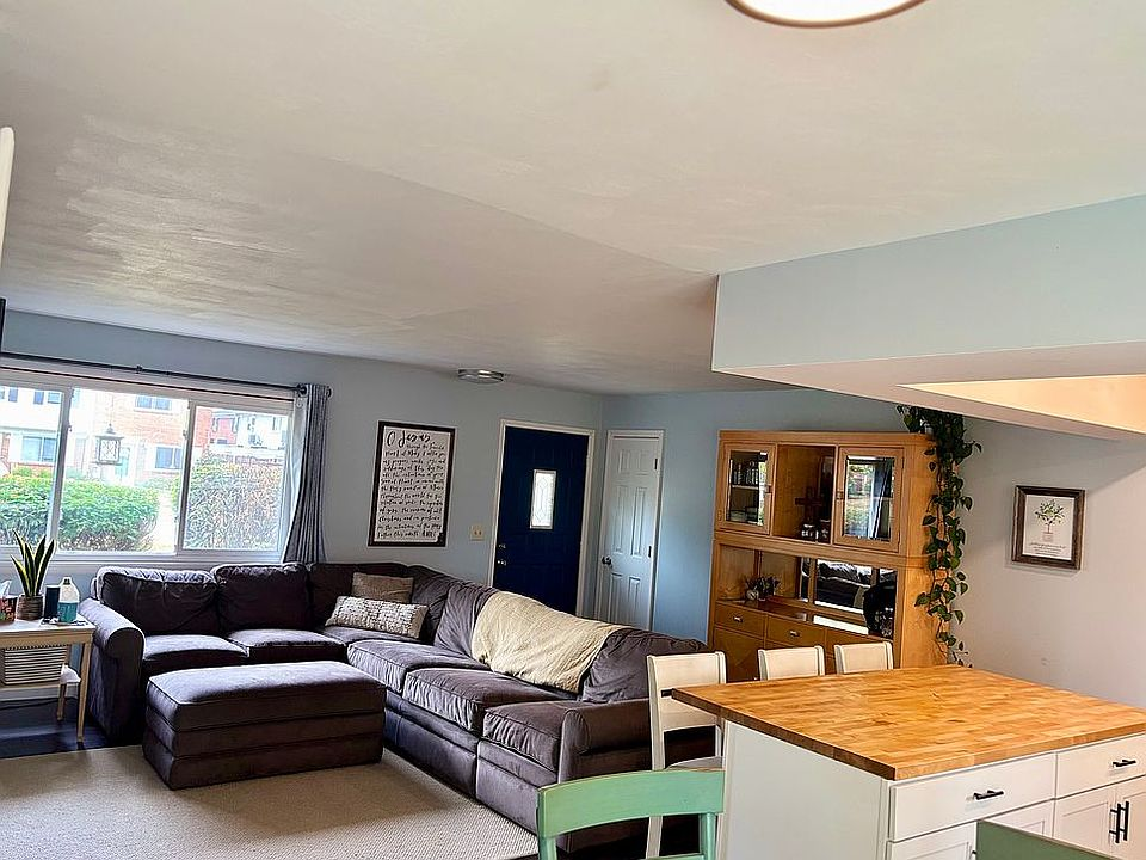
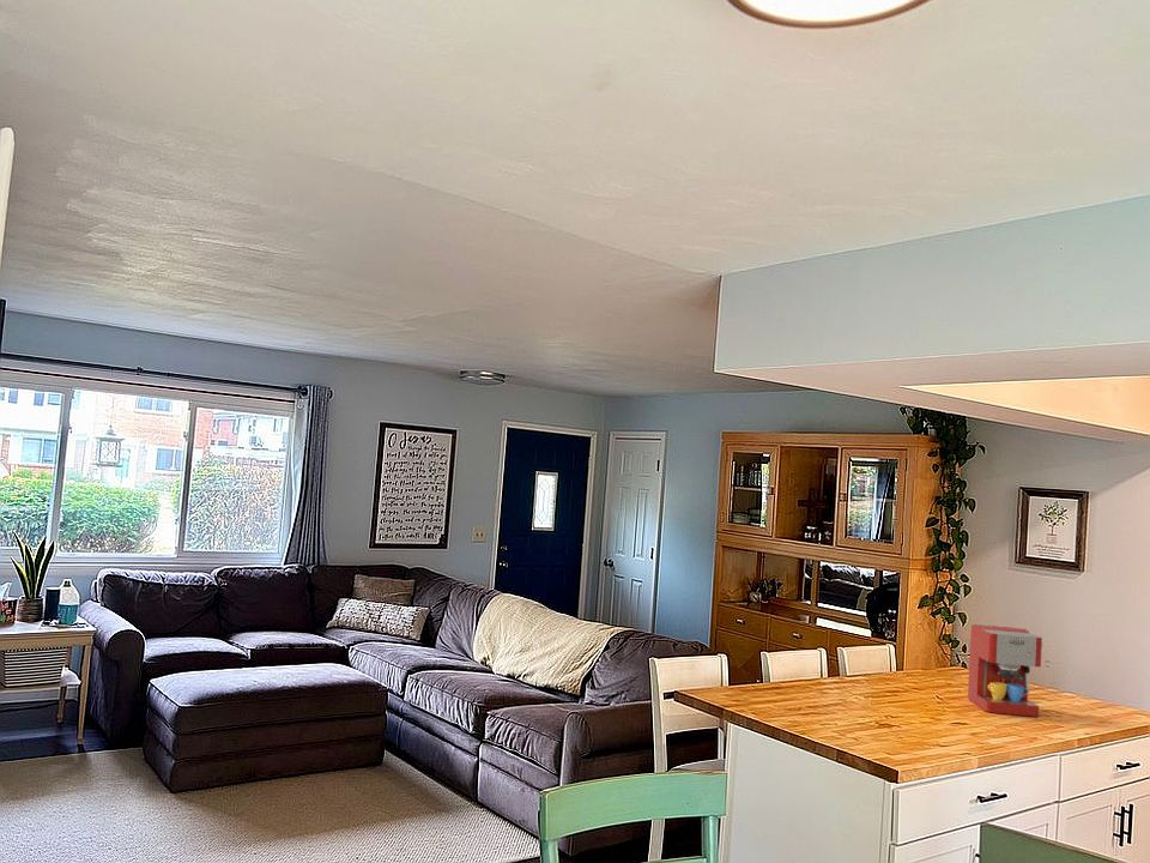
+ coffee maker [967,623,1045,718]
